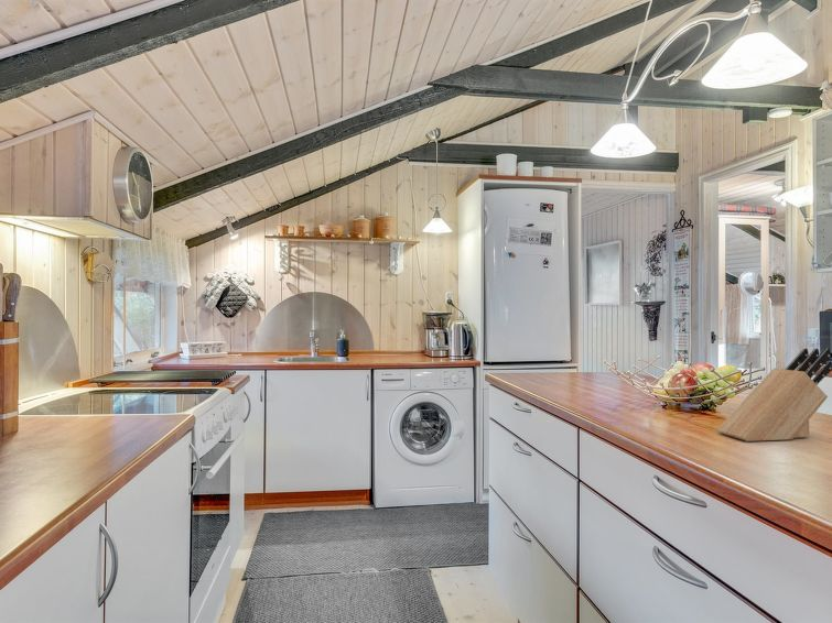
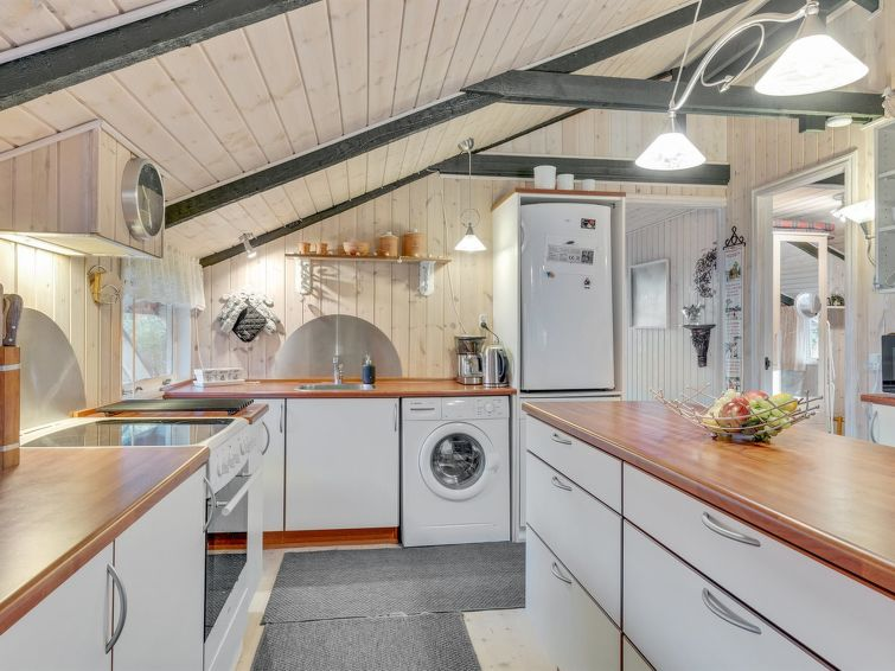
- knife block [716,347,832,442]
